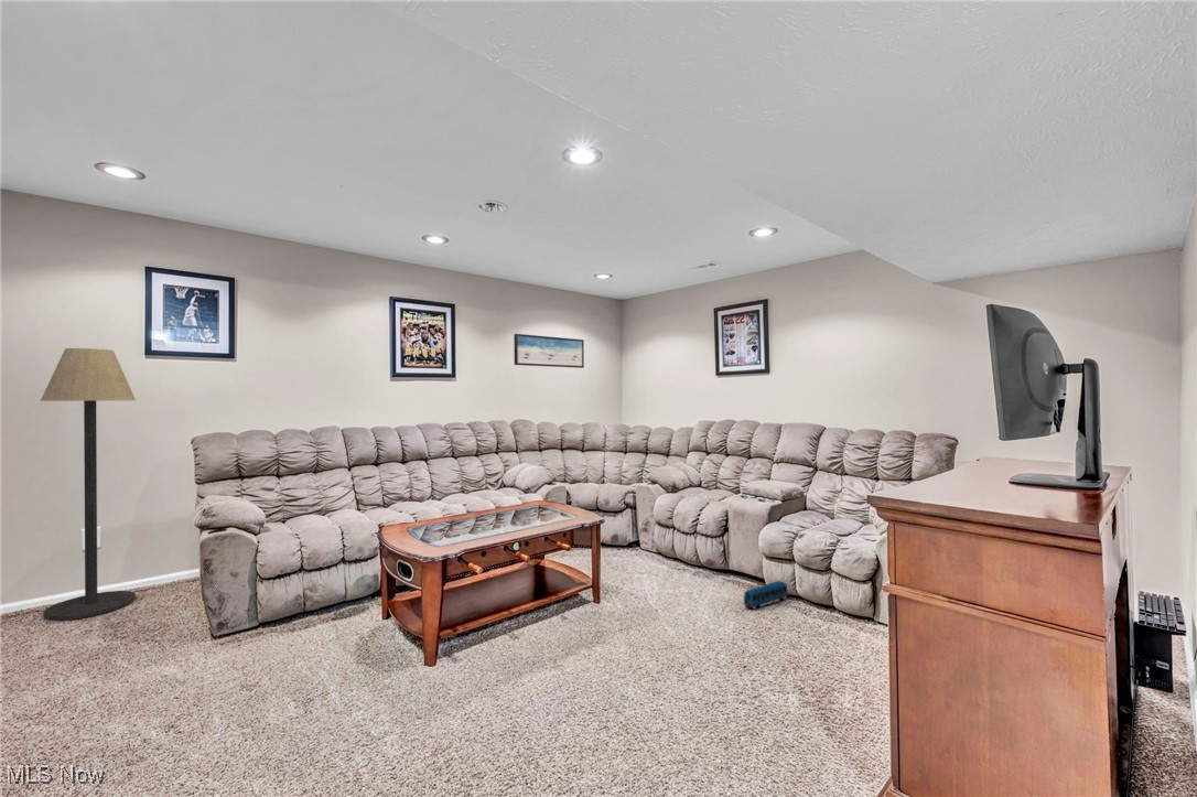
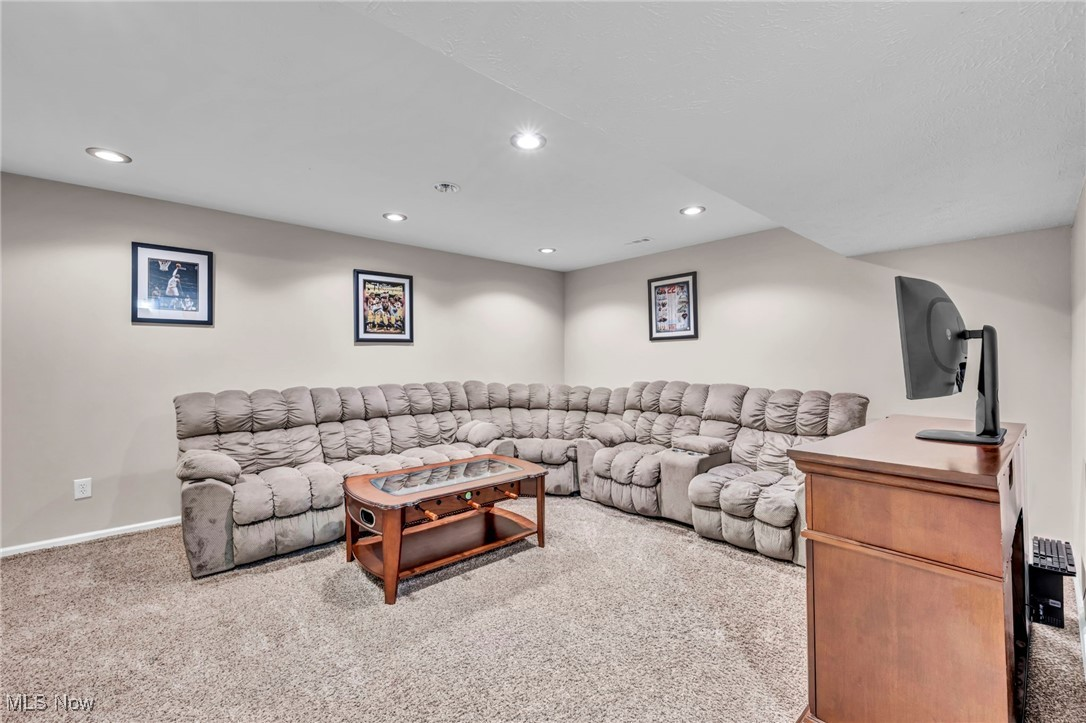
- wall art [513,333,585,369]
- toy train [743,580,789,611]
- floor lamp [40,347,137,622]
